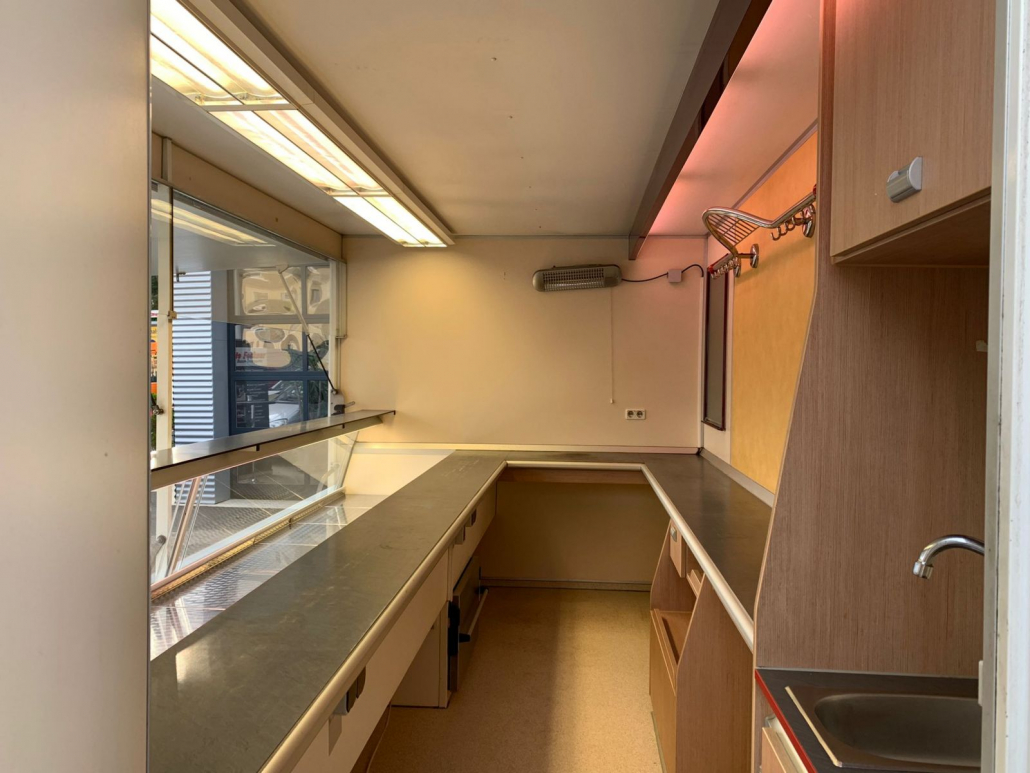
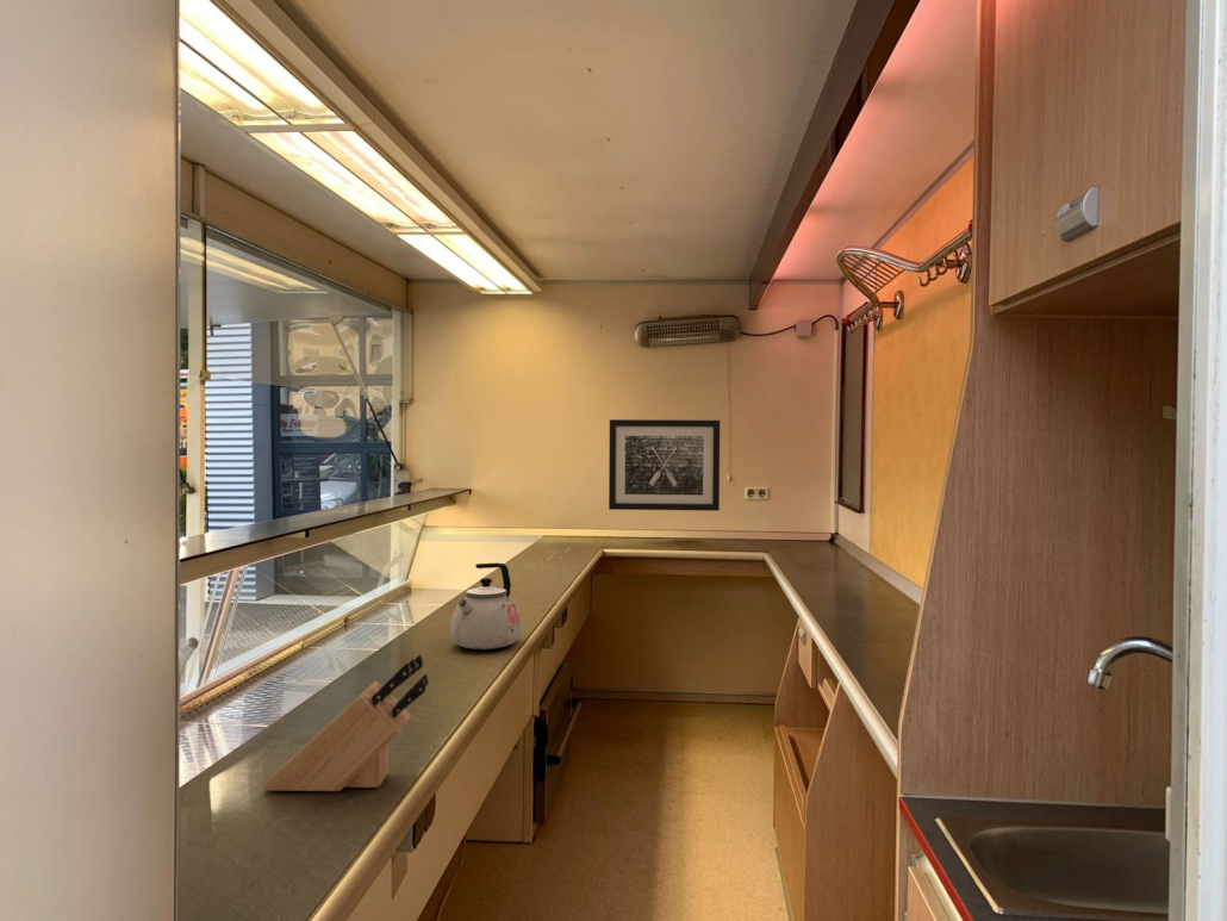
+ wall art [608,418,721,512]
+ kettle [449,562,522,651]
+ knife block [262,653,430,792]
